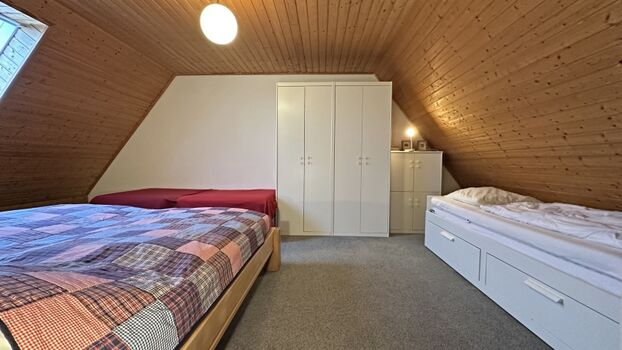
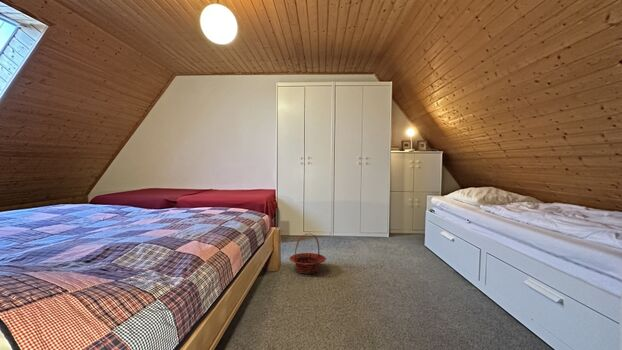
+ basket [288,233,327,275]
